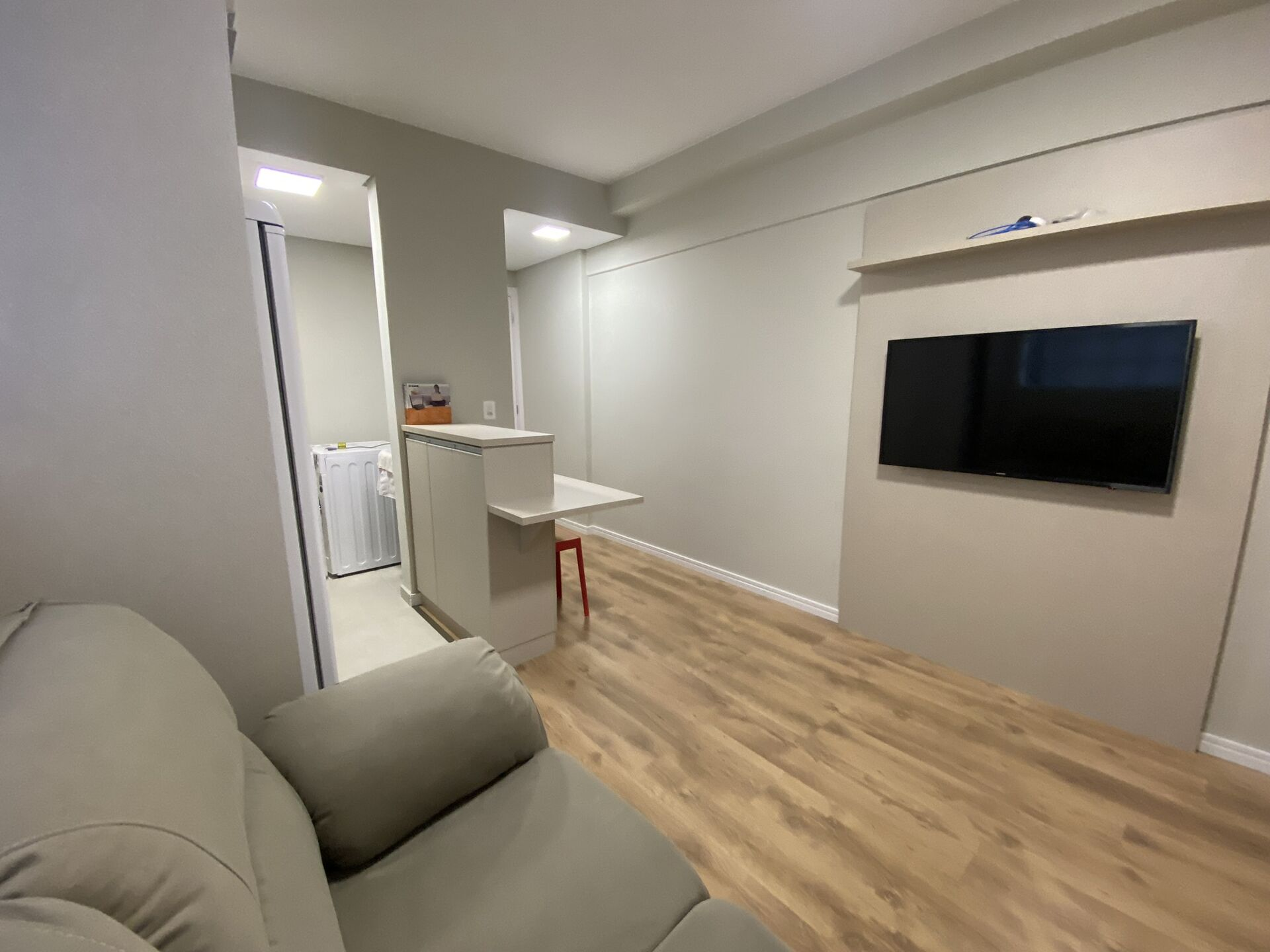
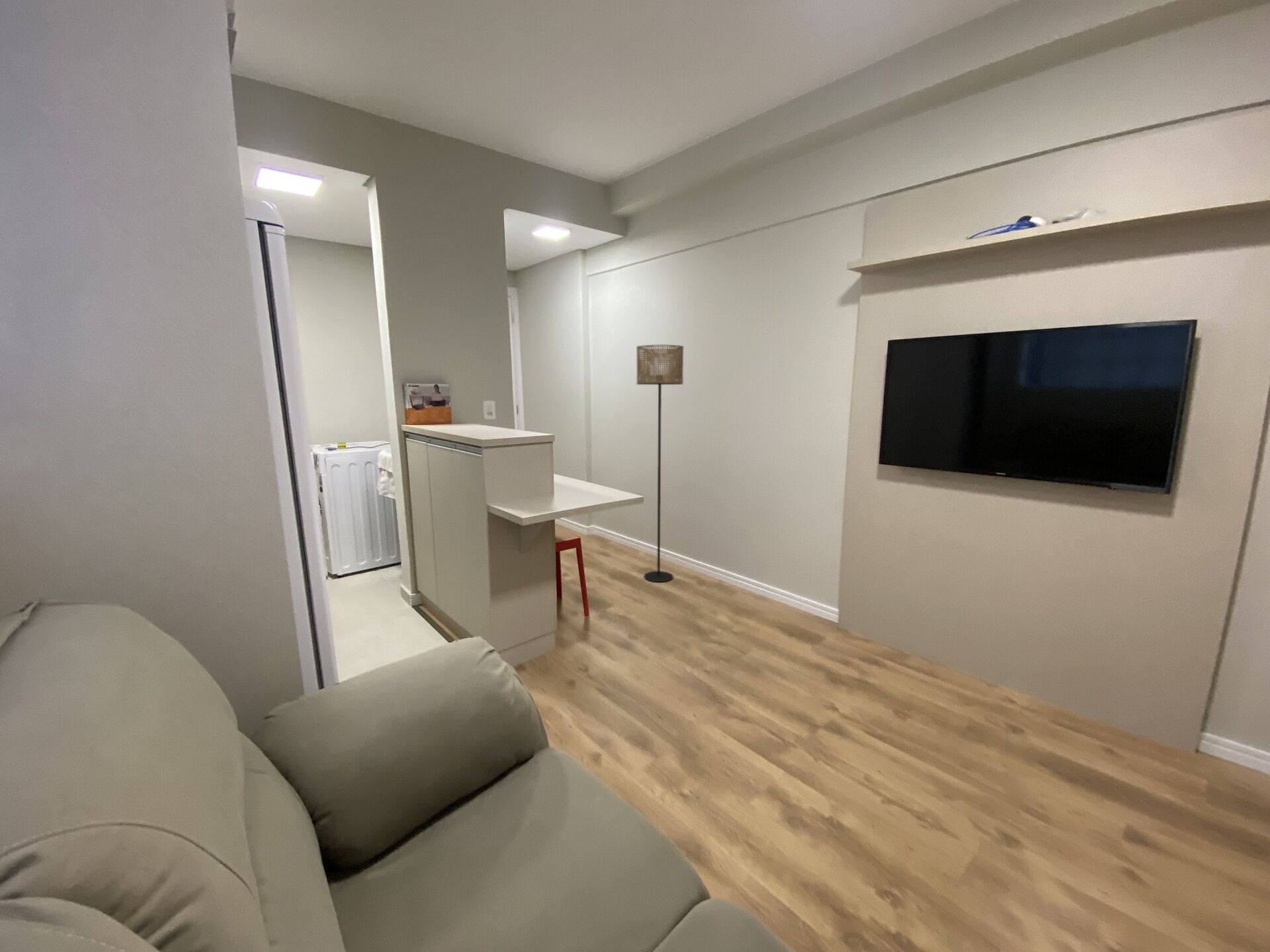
+ floor lamp [636,344,684,582]
